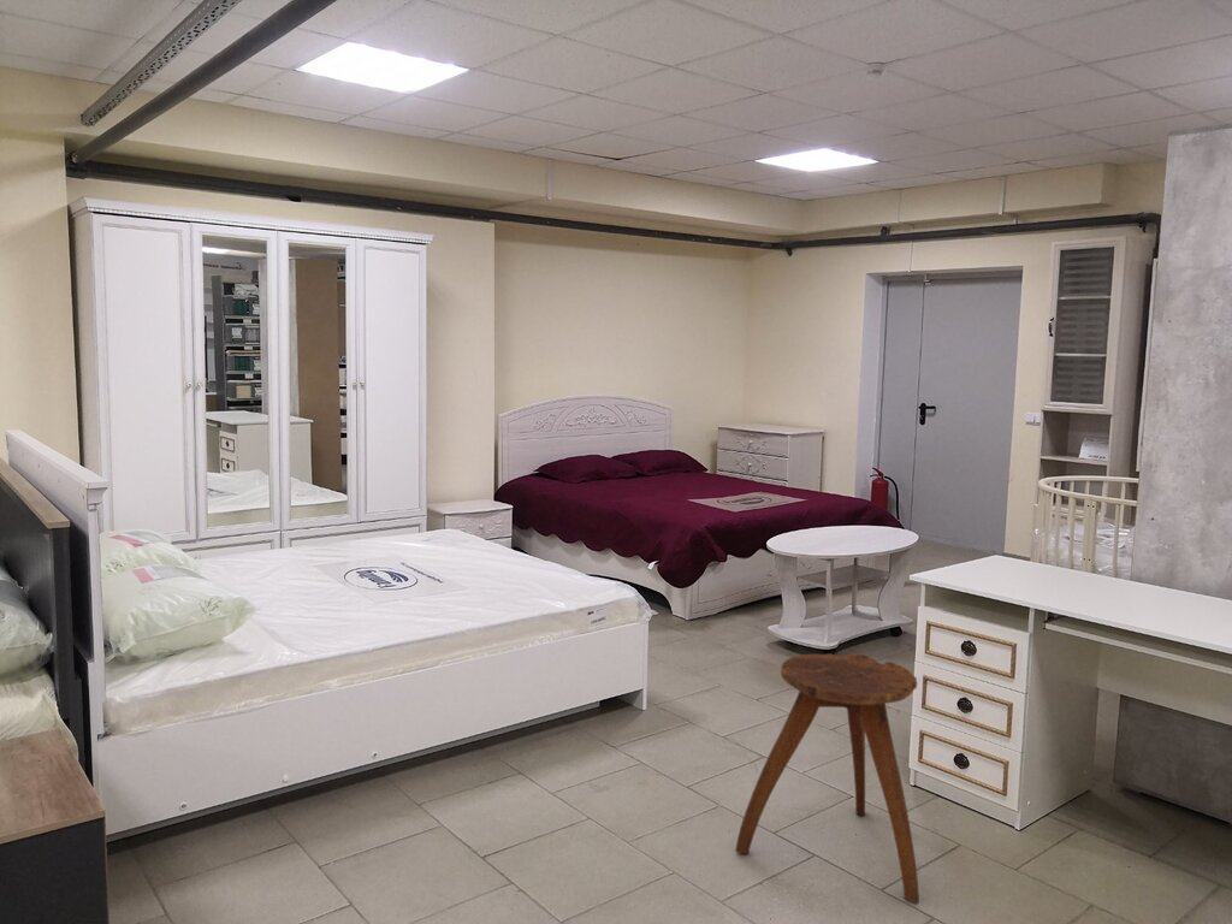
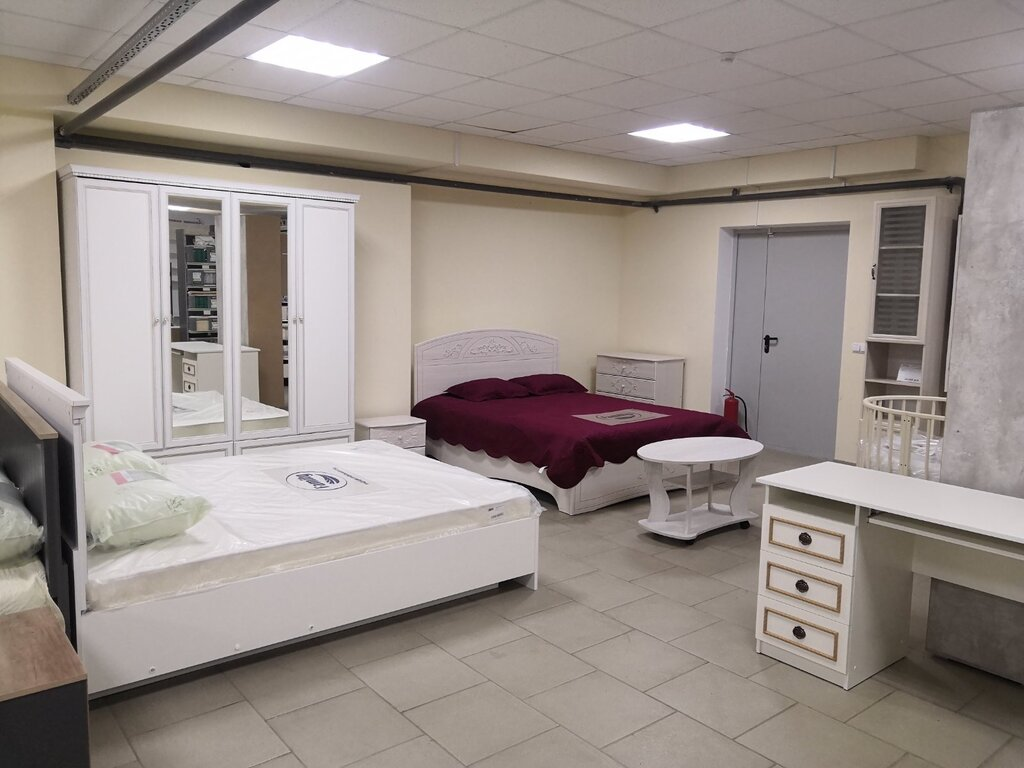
- stool [735,652,920,905]
